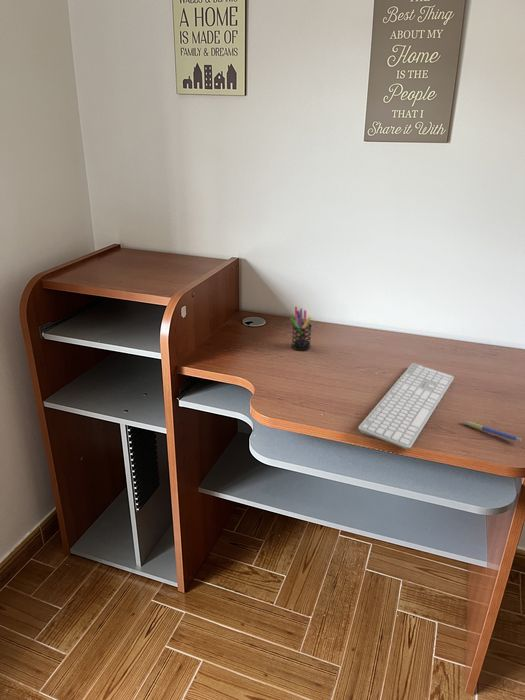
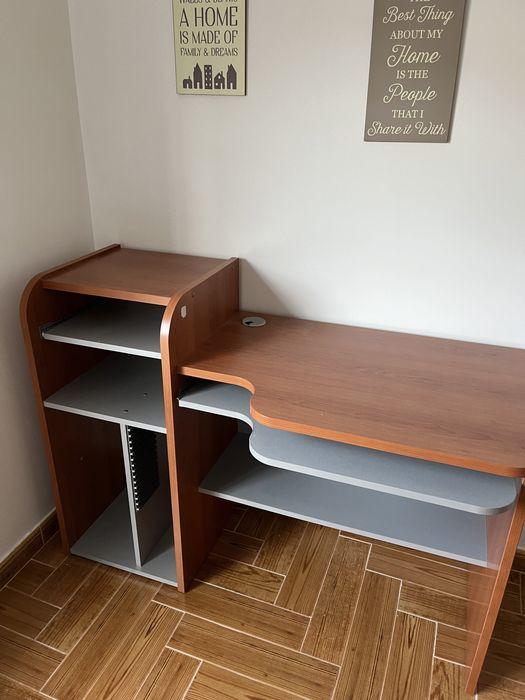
- keyboard [357,362,455,450]
- pen holder [289,306,313,351]
- pen [461,420,523,443]
